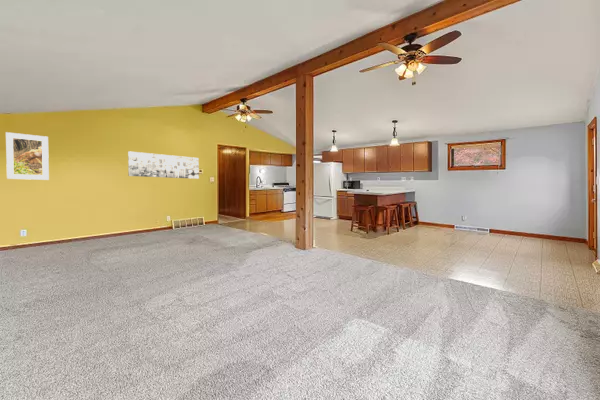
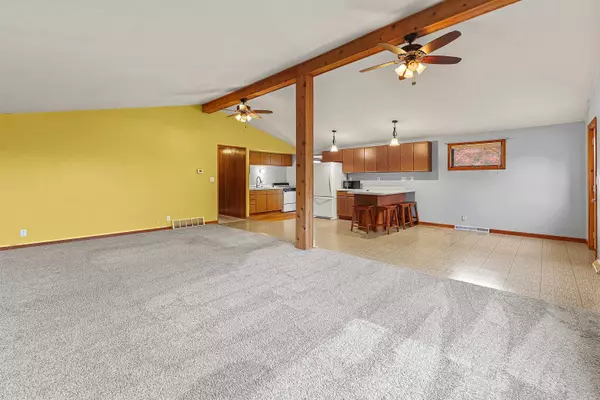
- wall art [127,150,200,180]
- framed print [5,131,50,181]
